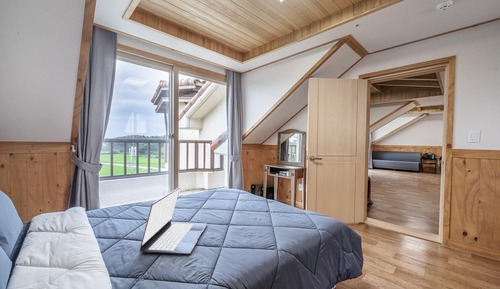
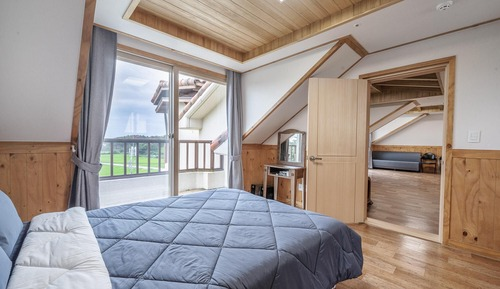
- laptop [138,186,208,255]
